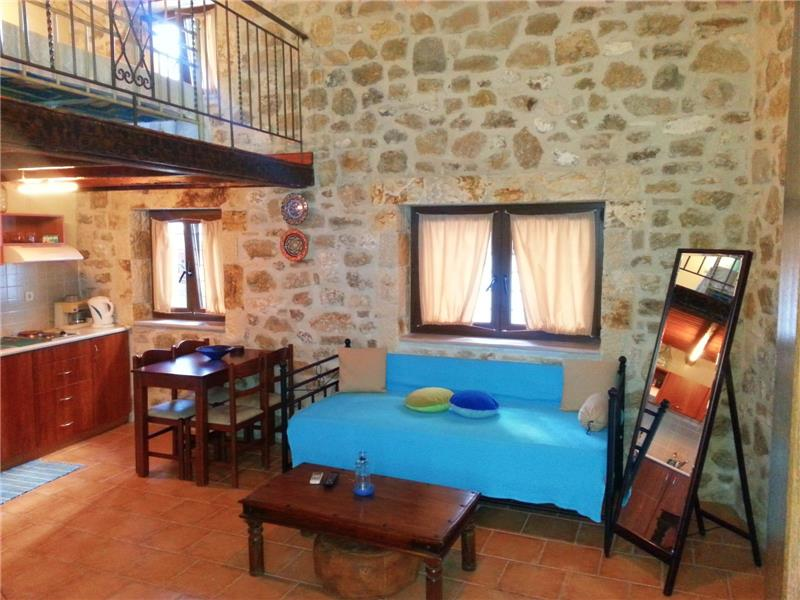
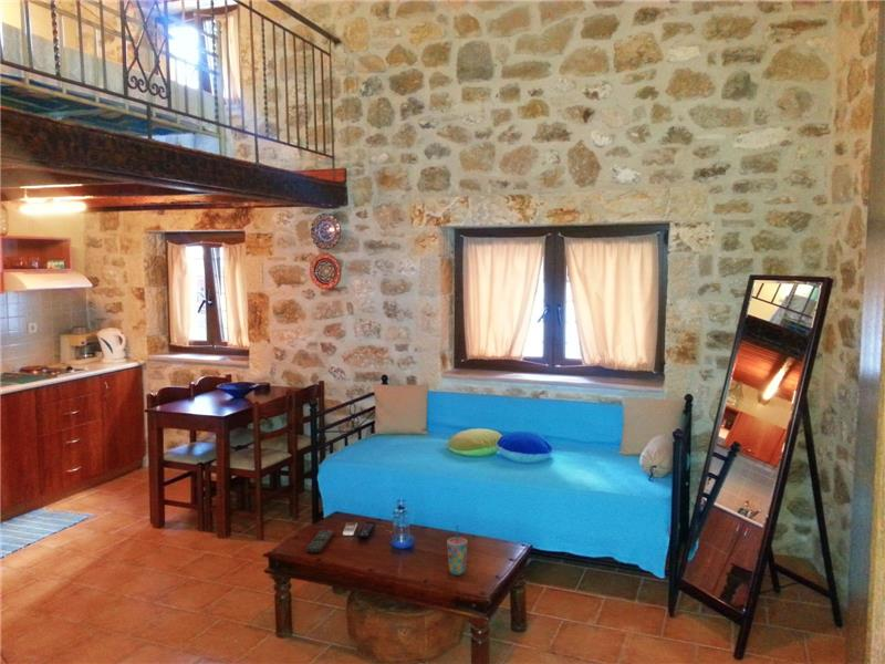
+ remote control [305,529,334,553]
+ cup [446,525,468,577]
